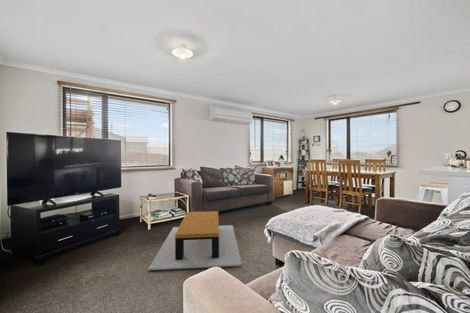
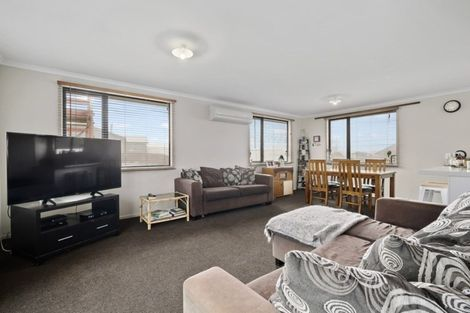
- coffee table [147,210,243,271]
